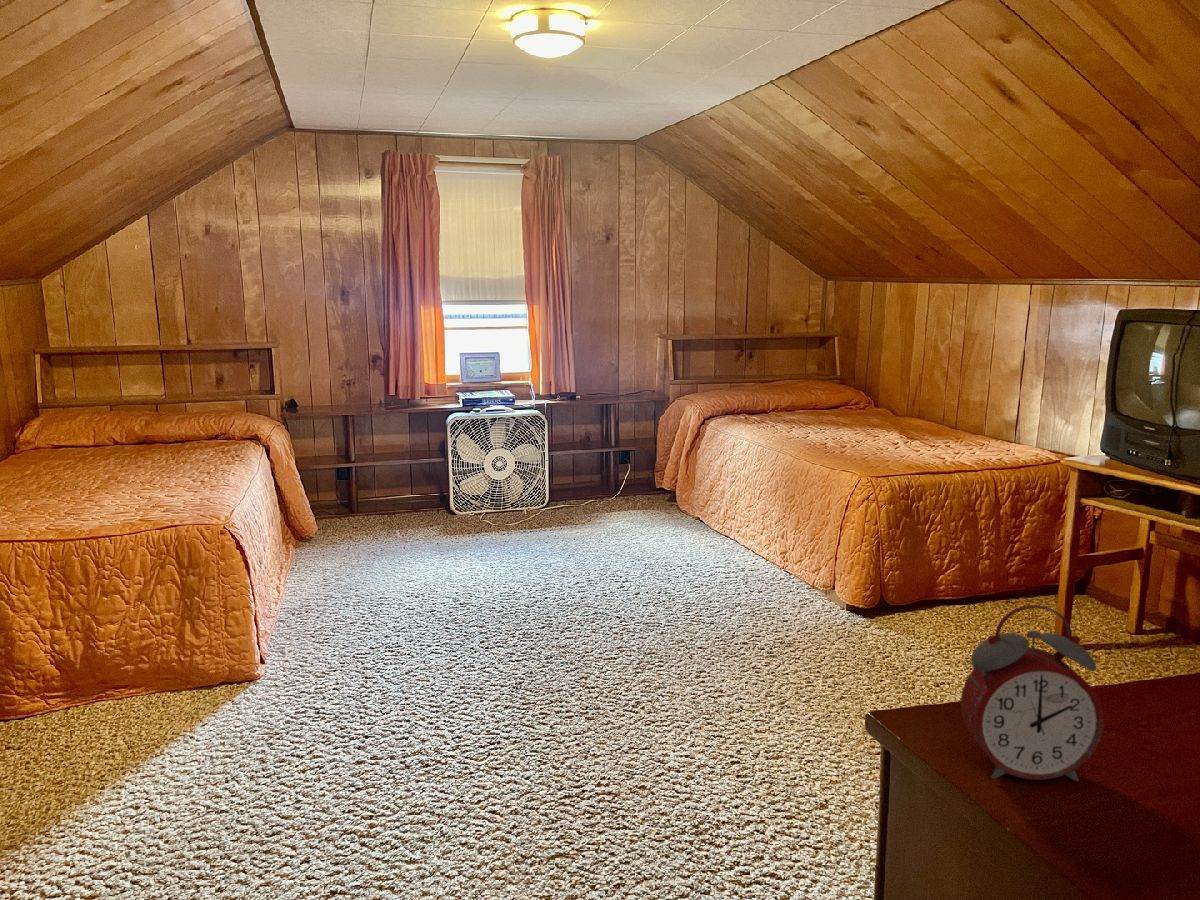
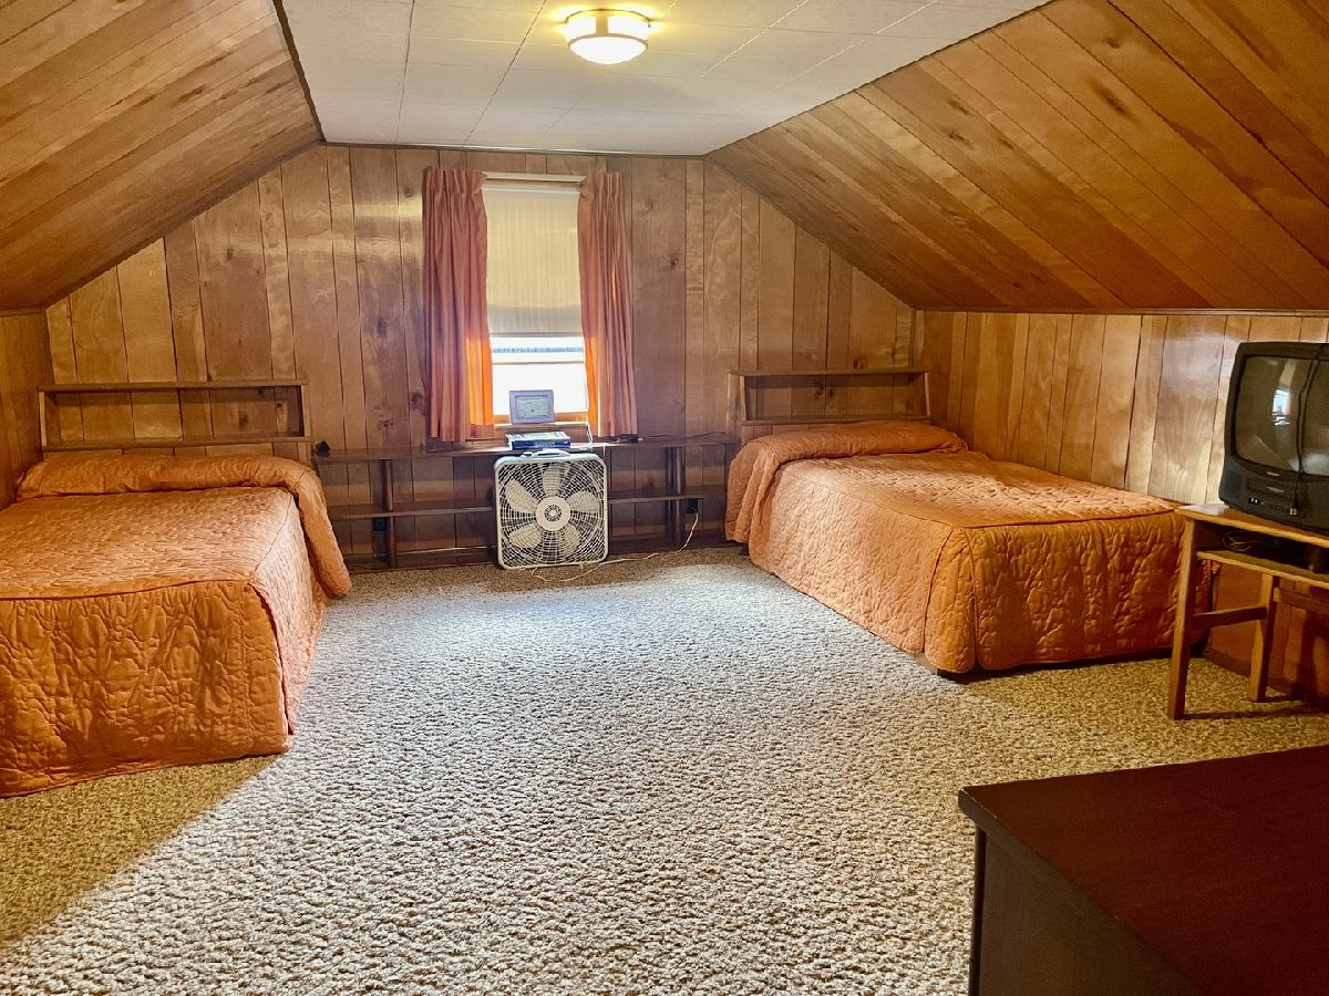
- alarm clock [960,604,1105,782]
